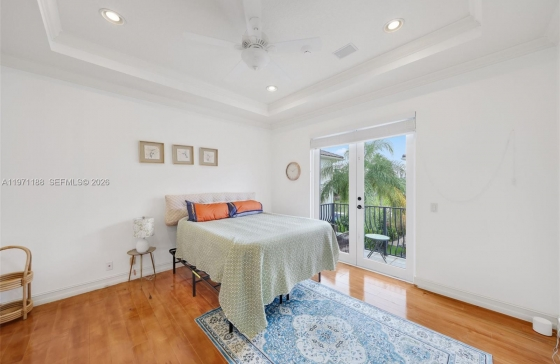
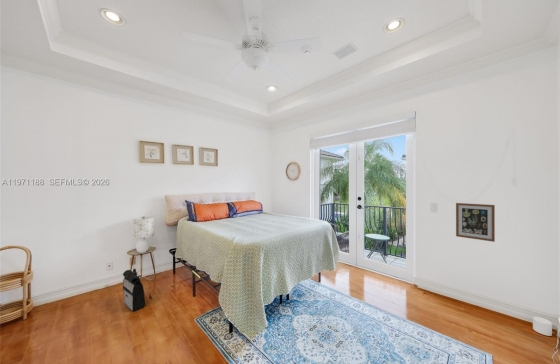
+ backpack [122,268,146,312]
+ wall art [455,202,496,243]
